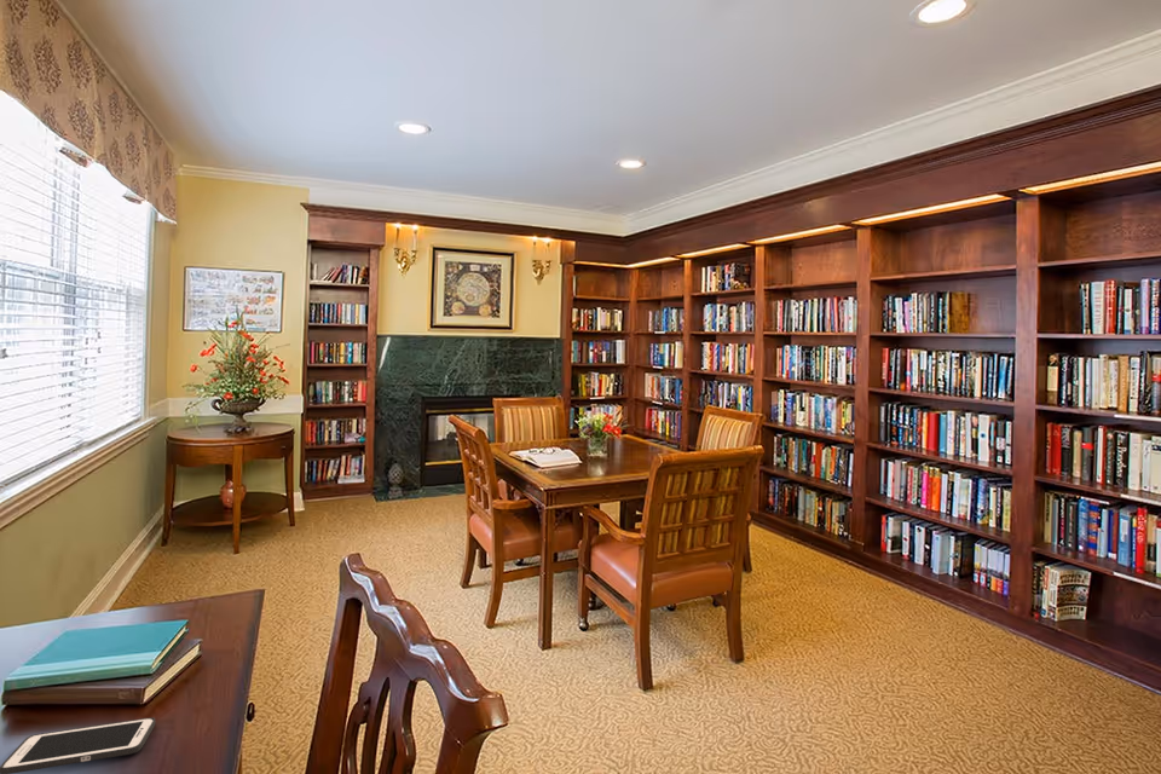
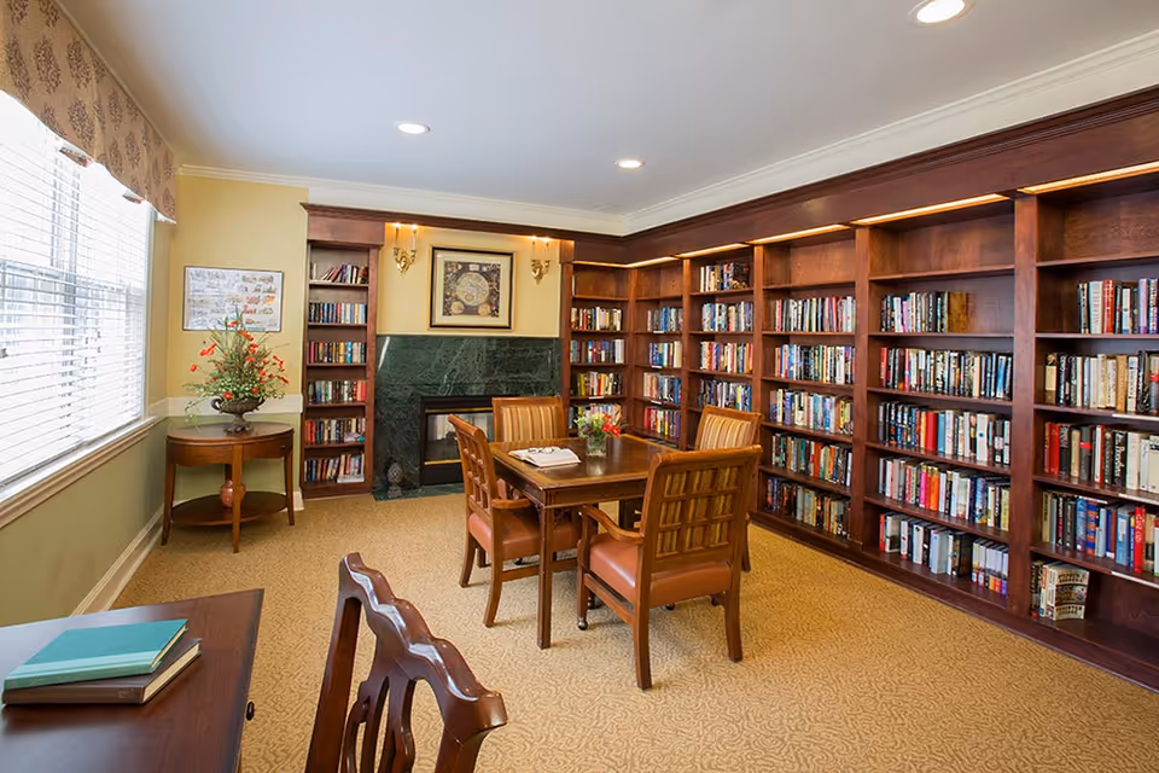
- cell phone [0,716,156,774]
